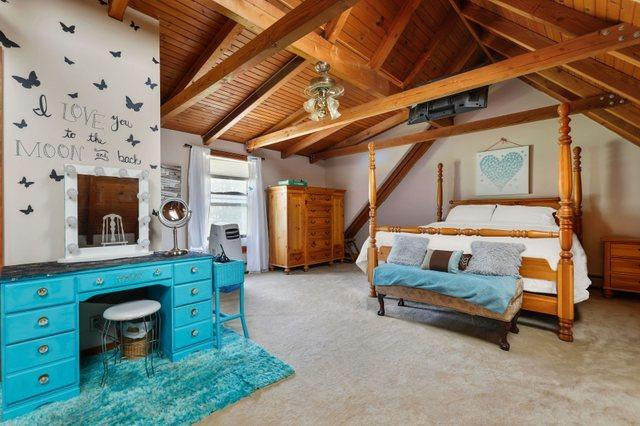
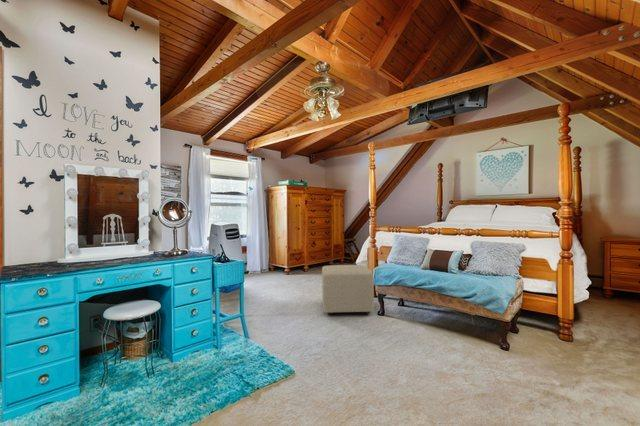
+ ottoman [321,264,375,316]
